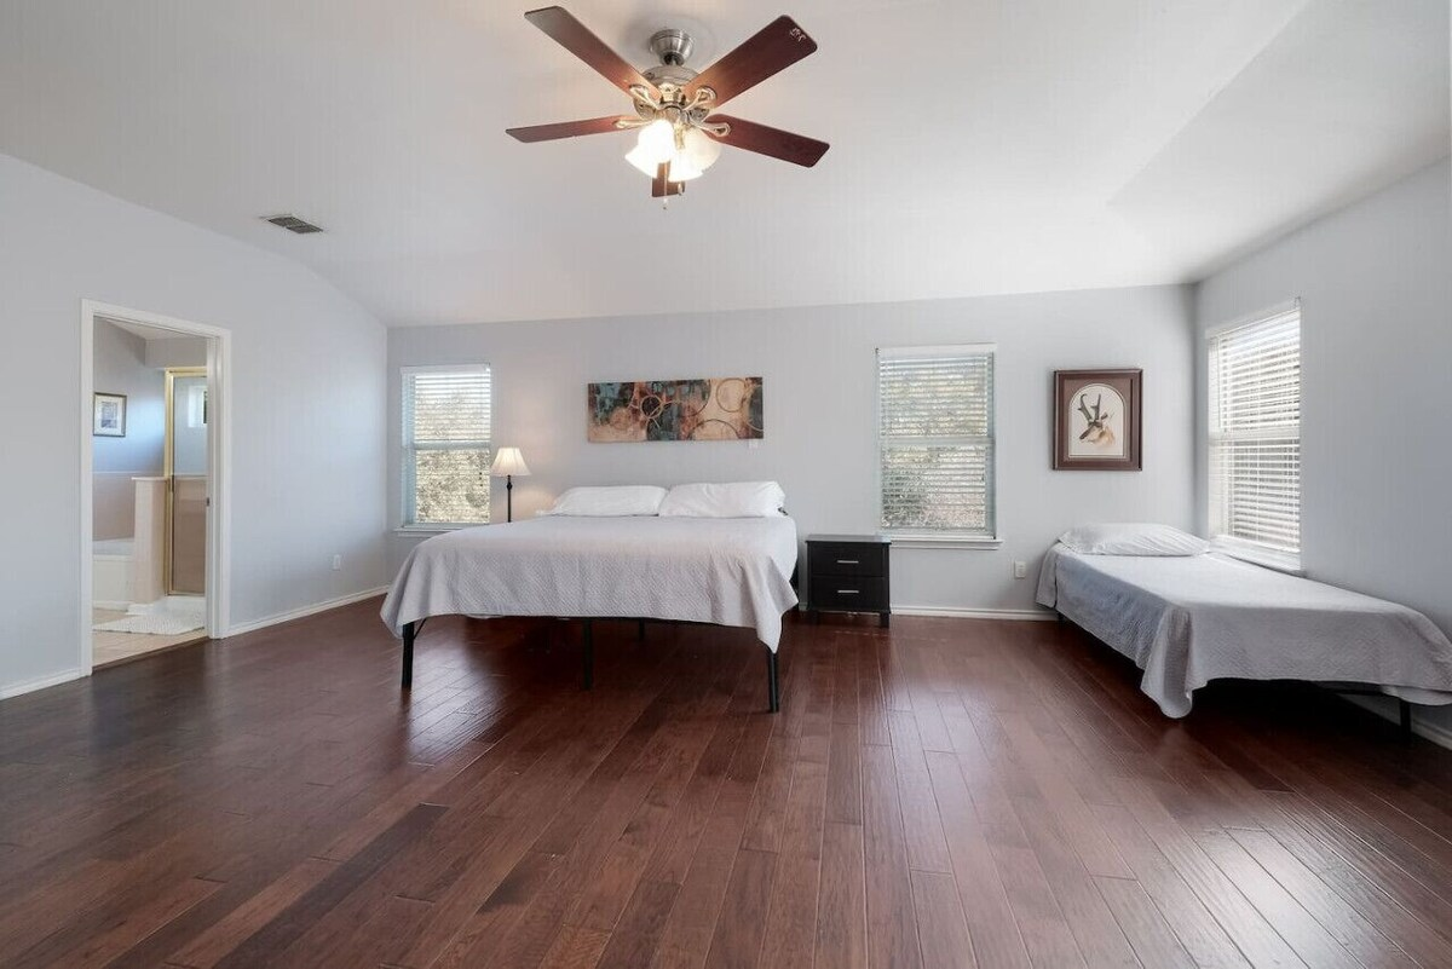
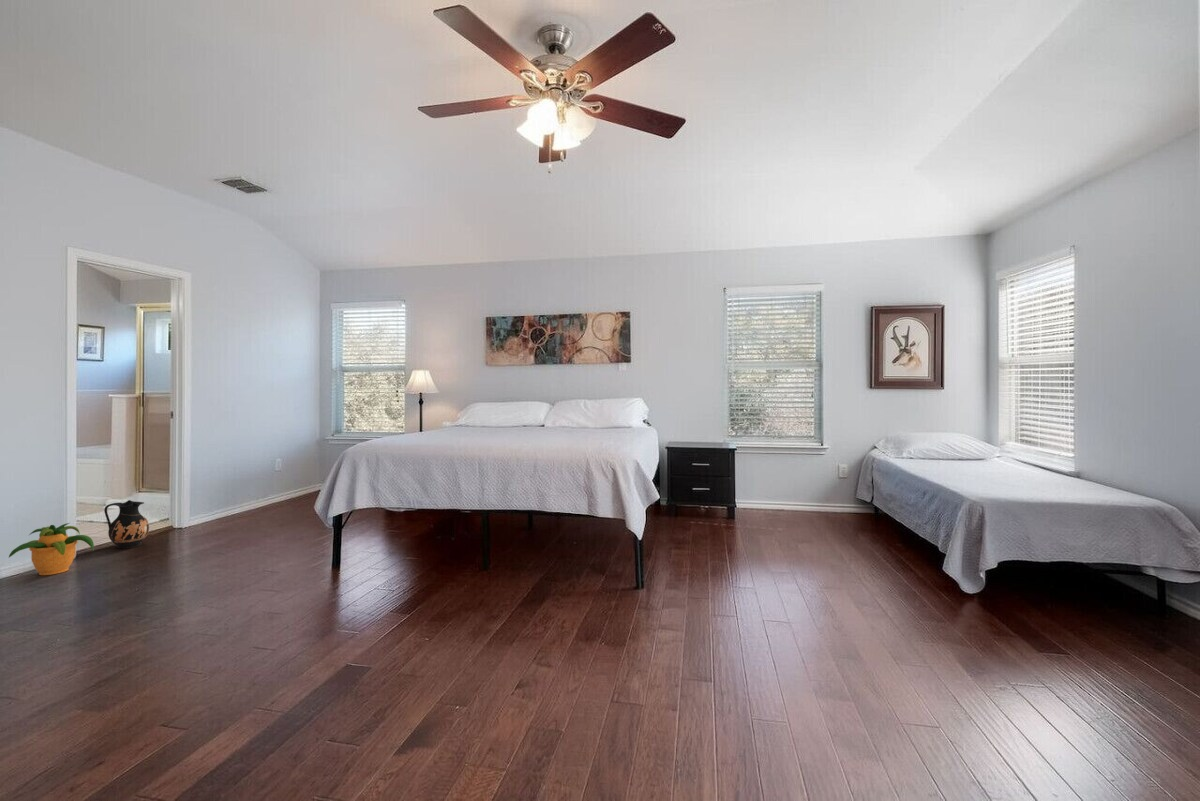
+ potted plant [8,522,95,576]
+ ceramic jug [103,499,150,549]
